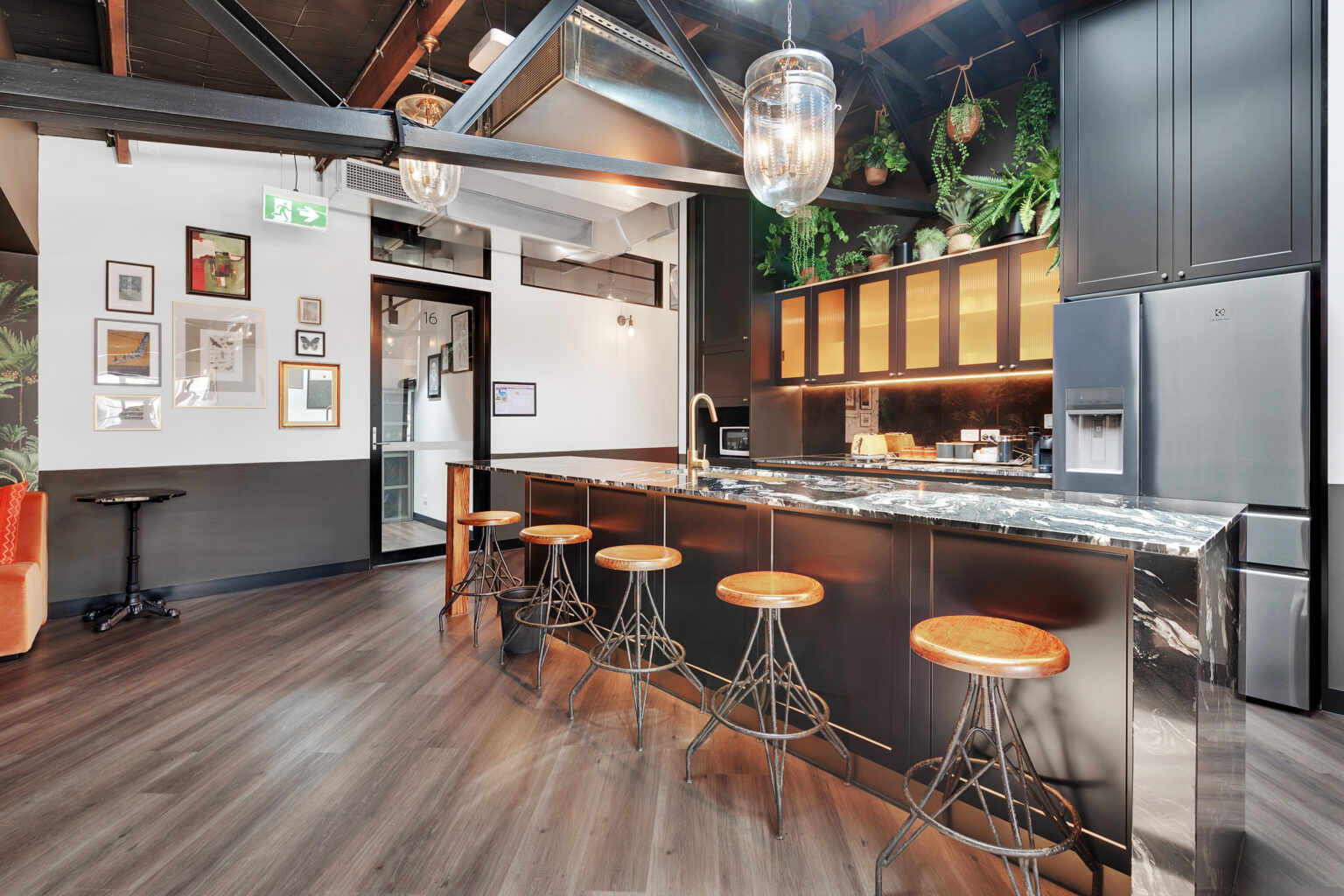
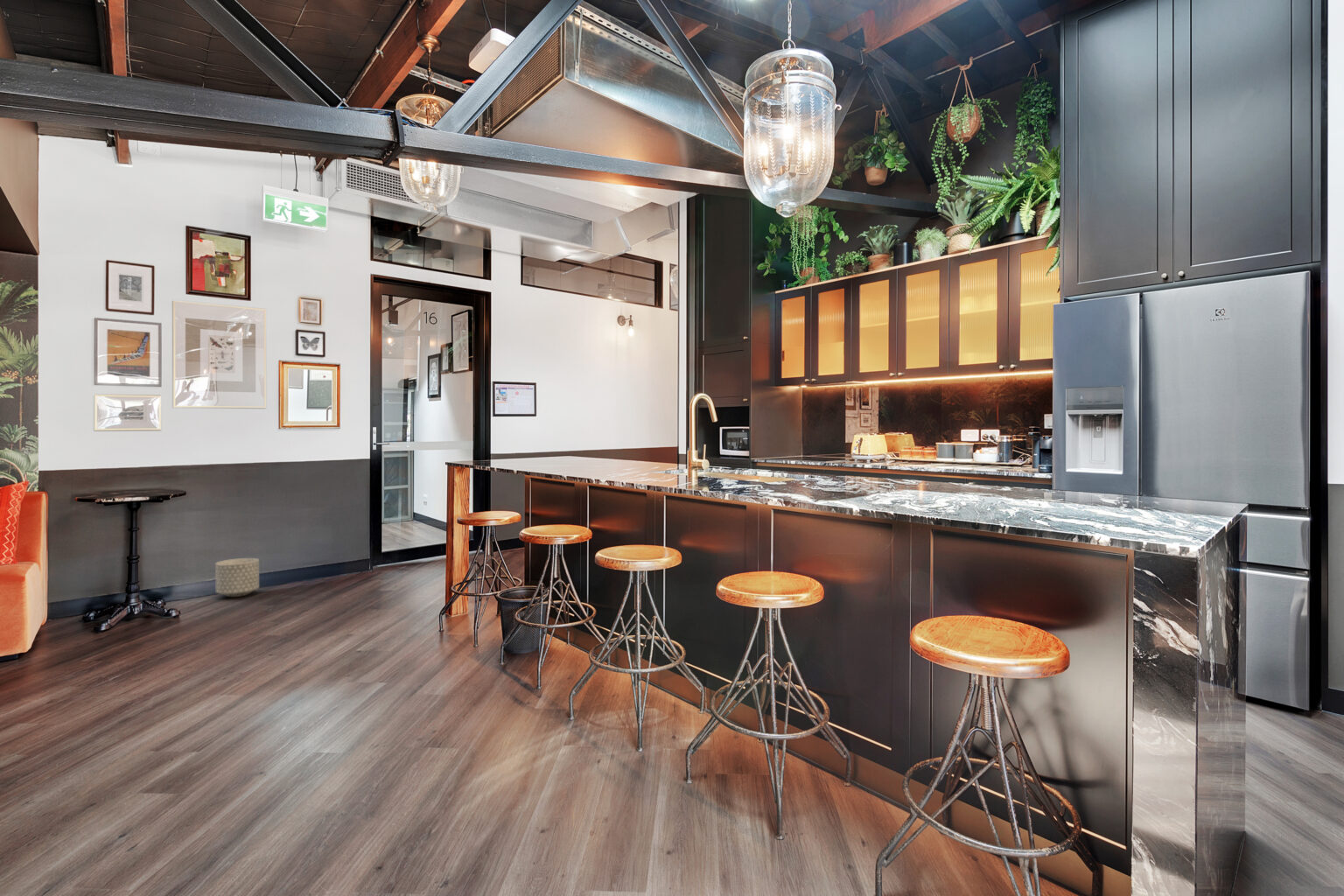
+ planter [214,557,260,598]
